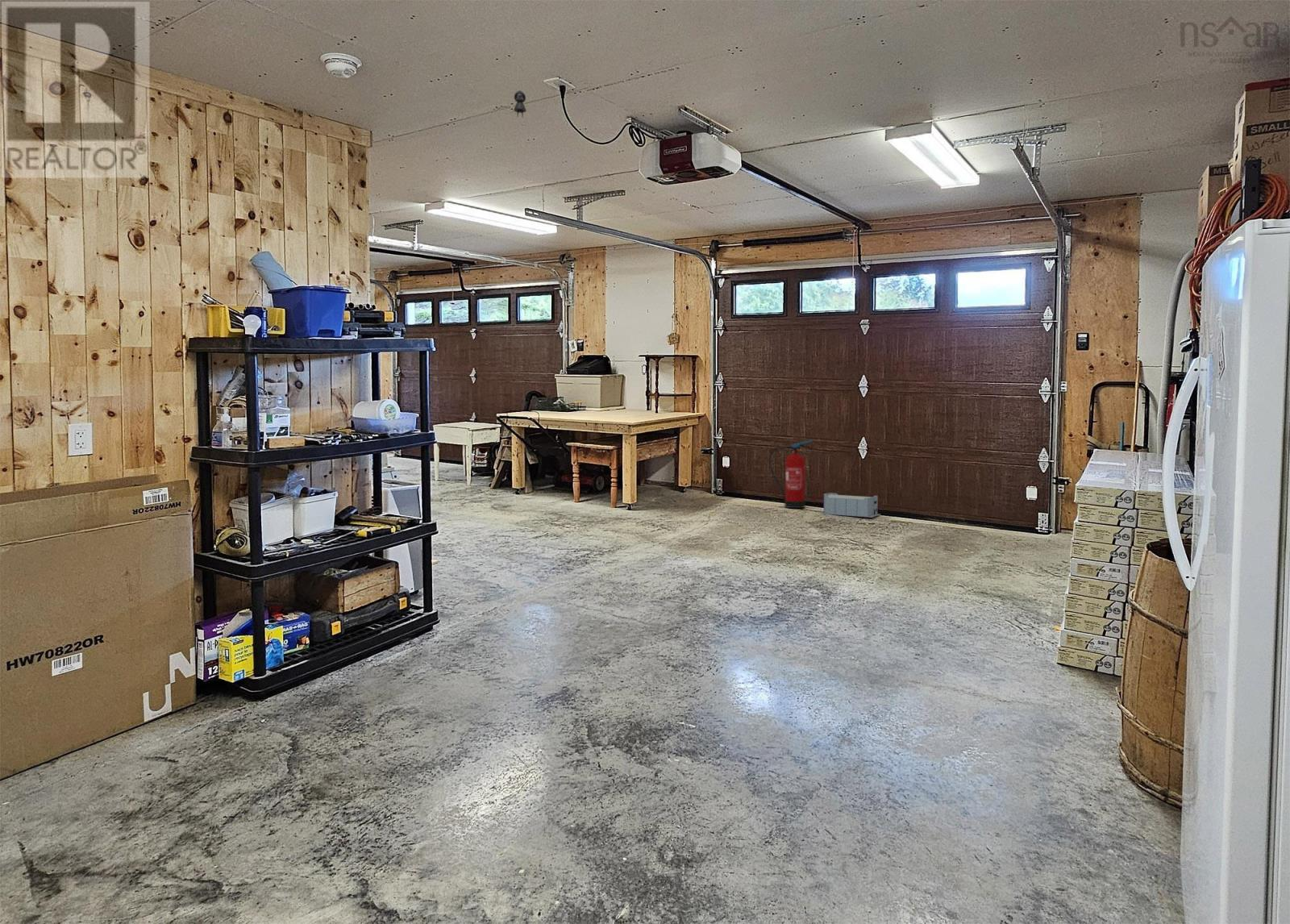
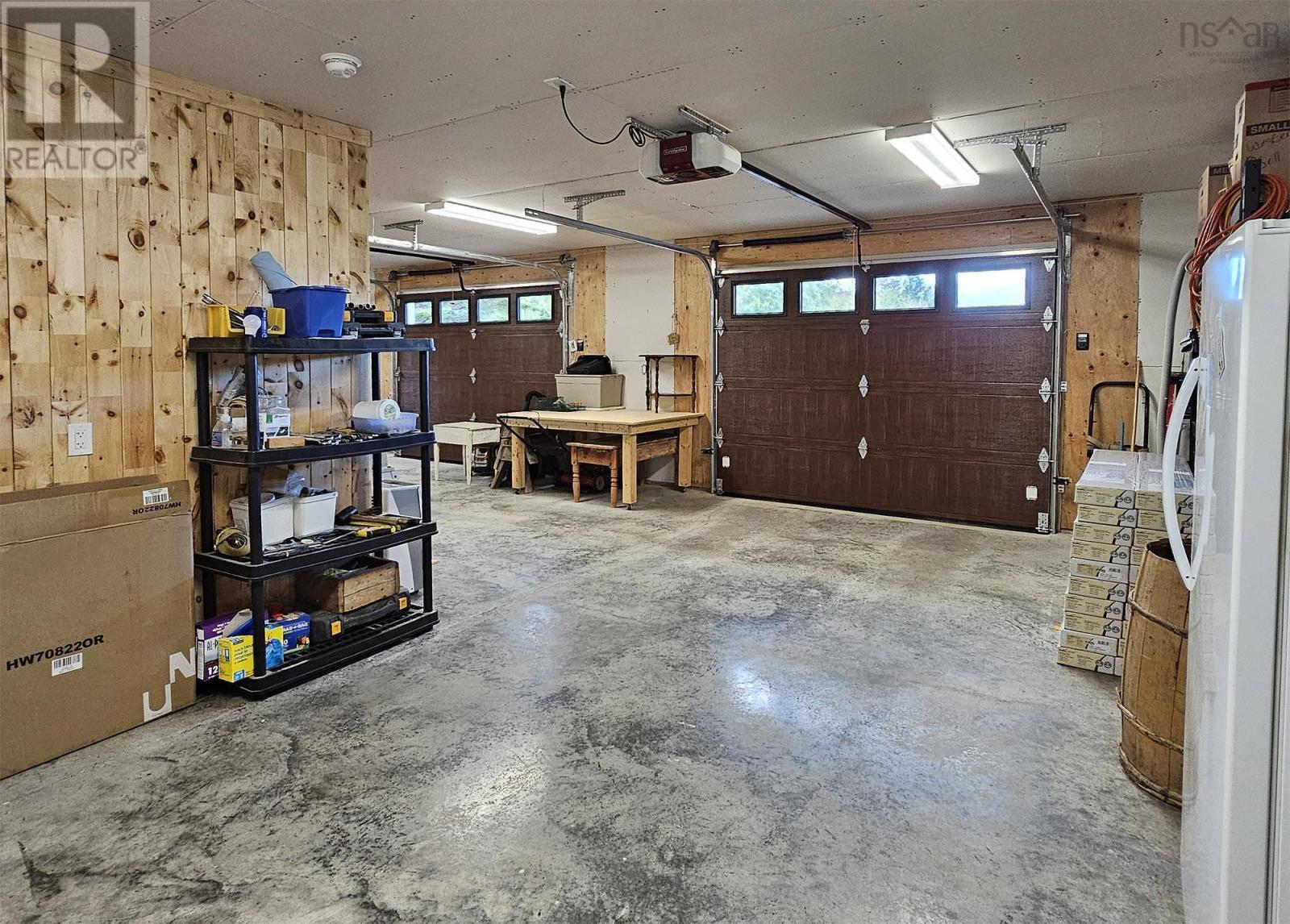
- toy figurine [513,89,527,118]
- storage bin [818,492,880,518]
- fire extinguisher [768,439,814,509]
